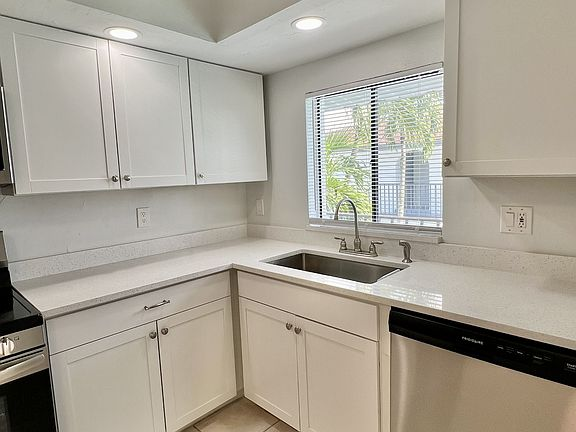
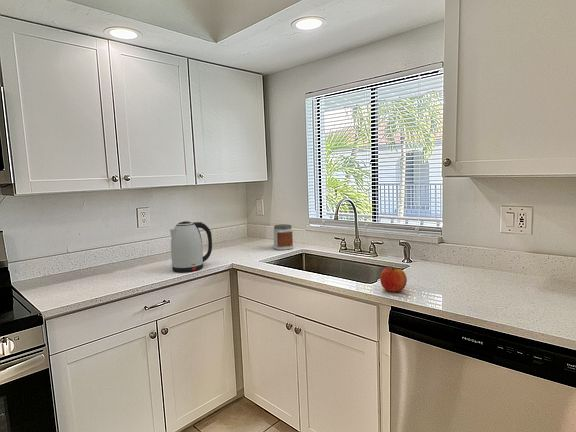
+ kettle [169,220,213,273]
+ fruit [379,265,408,293]
+ jar [272,223,294,251]
